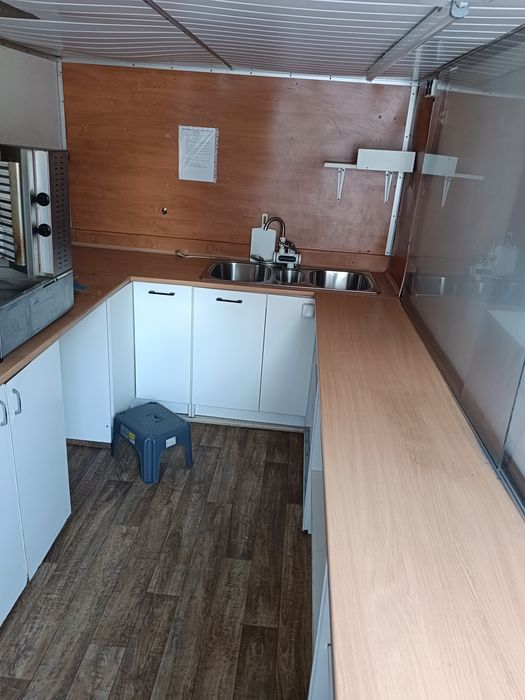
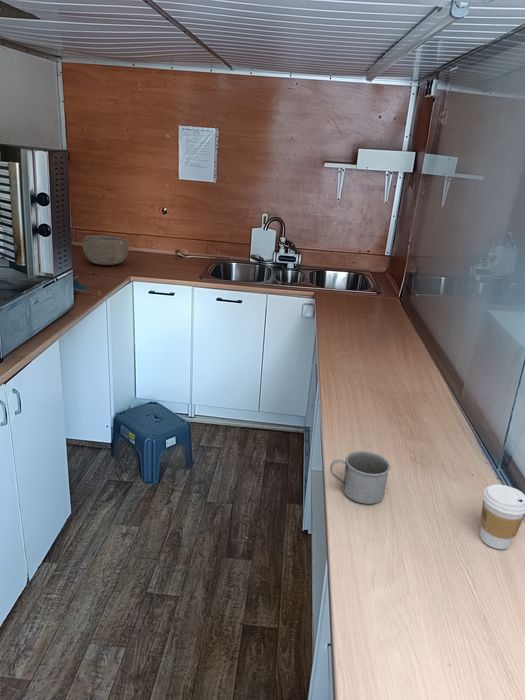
+ bowl [82,234,129,266]
+ mug [329,450,391,505]
+ coffee cup [479,483,525,550]
